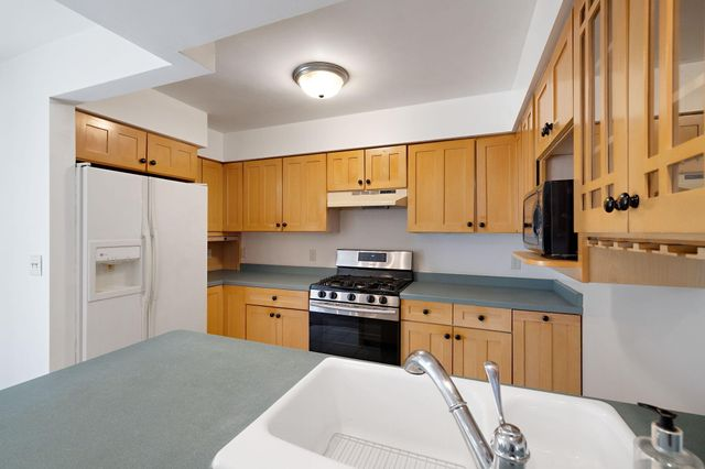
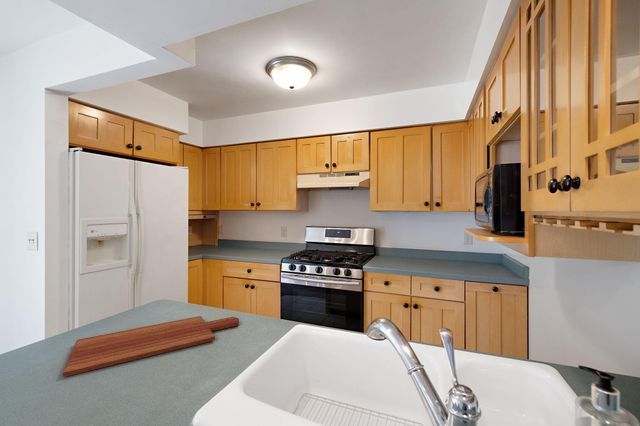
+ cutting board [62,315,240,377]
